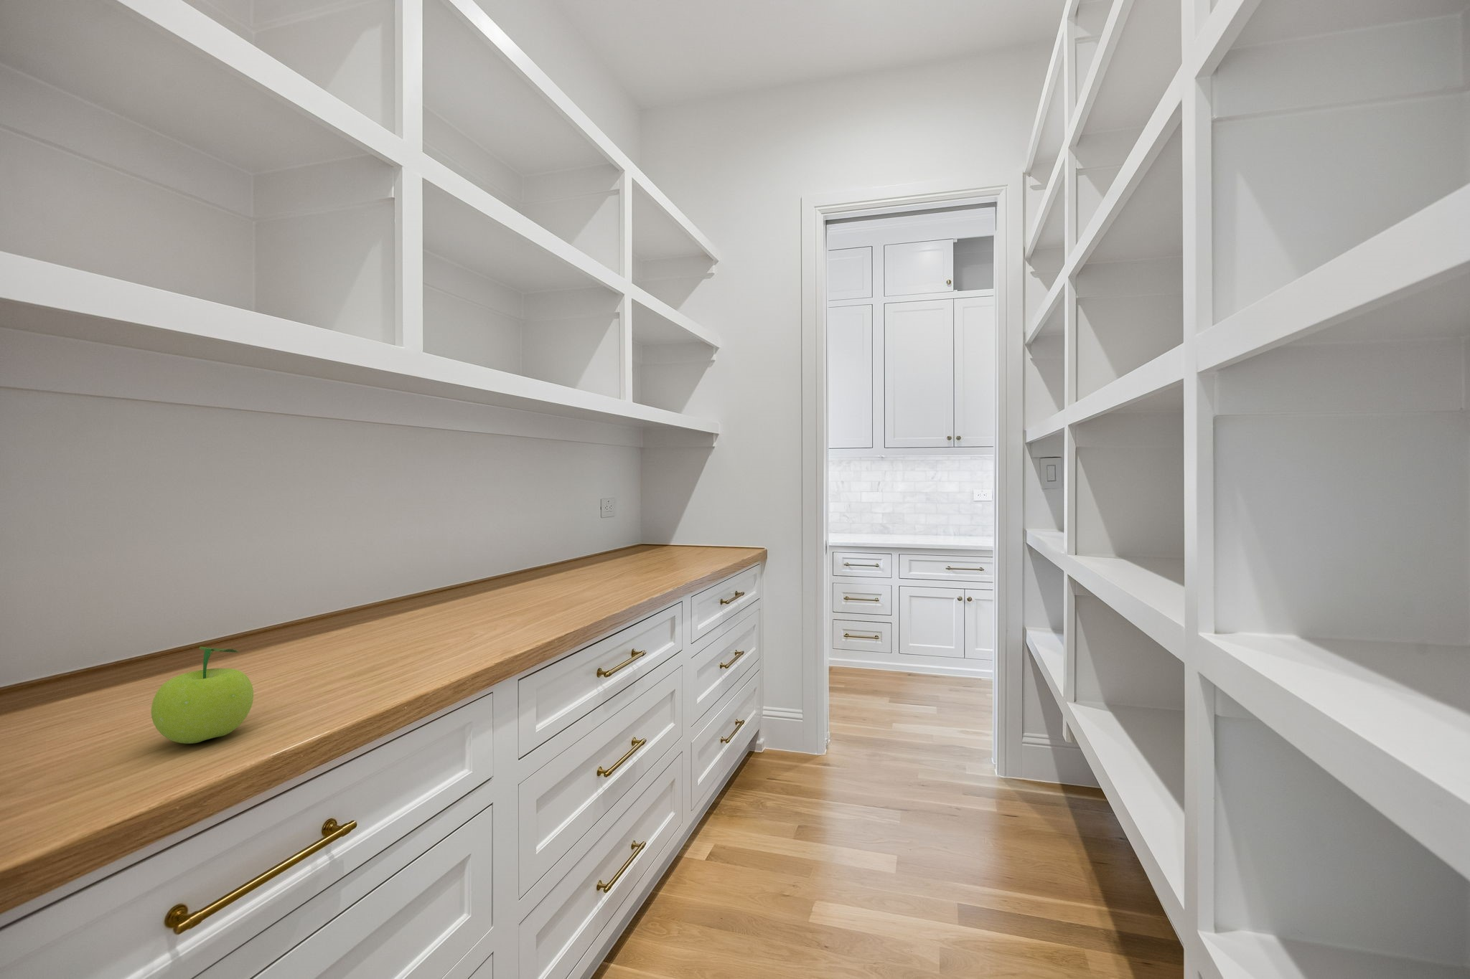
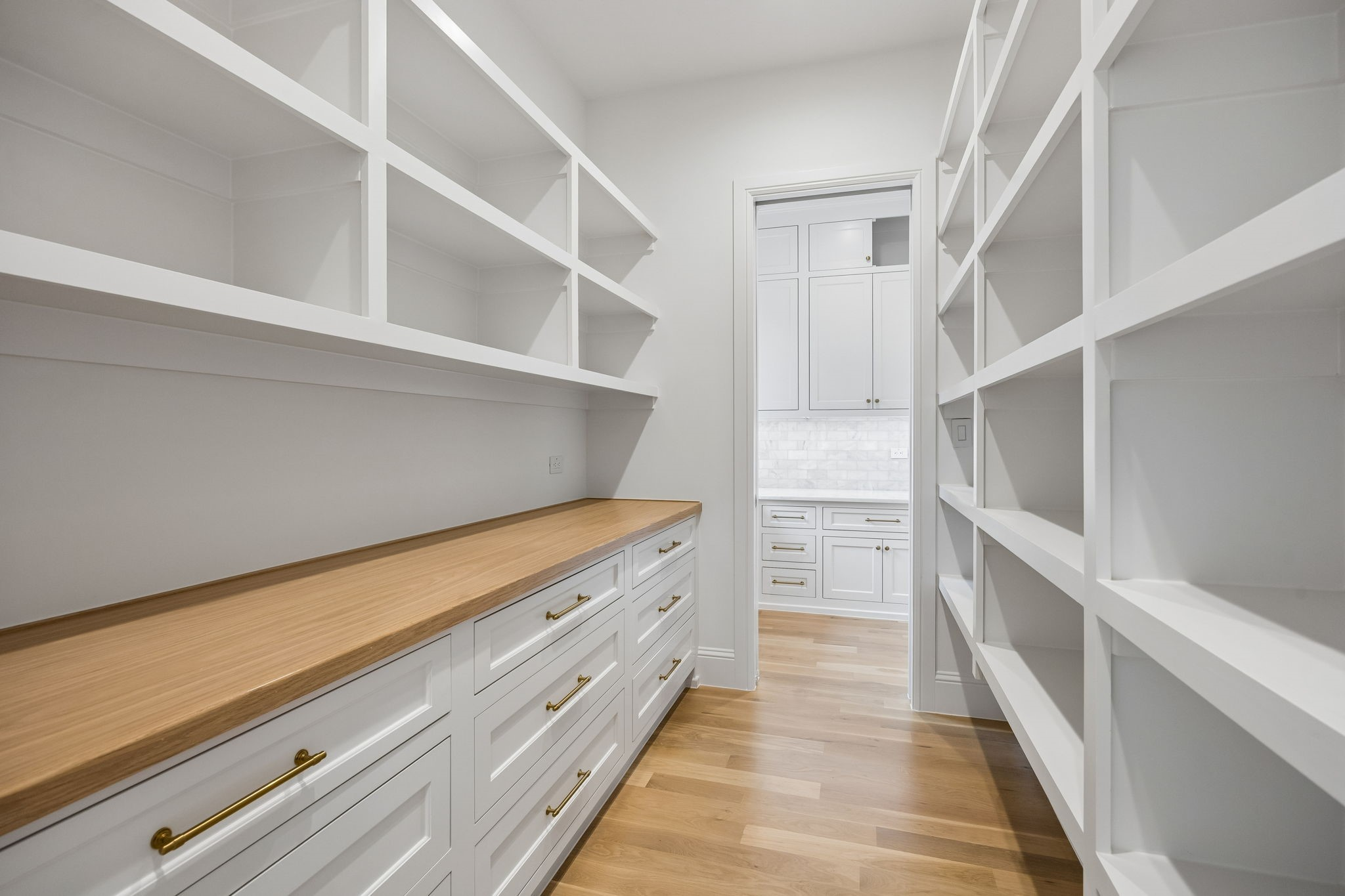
- fruit [151,646,254,744]
